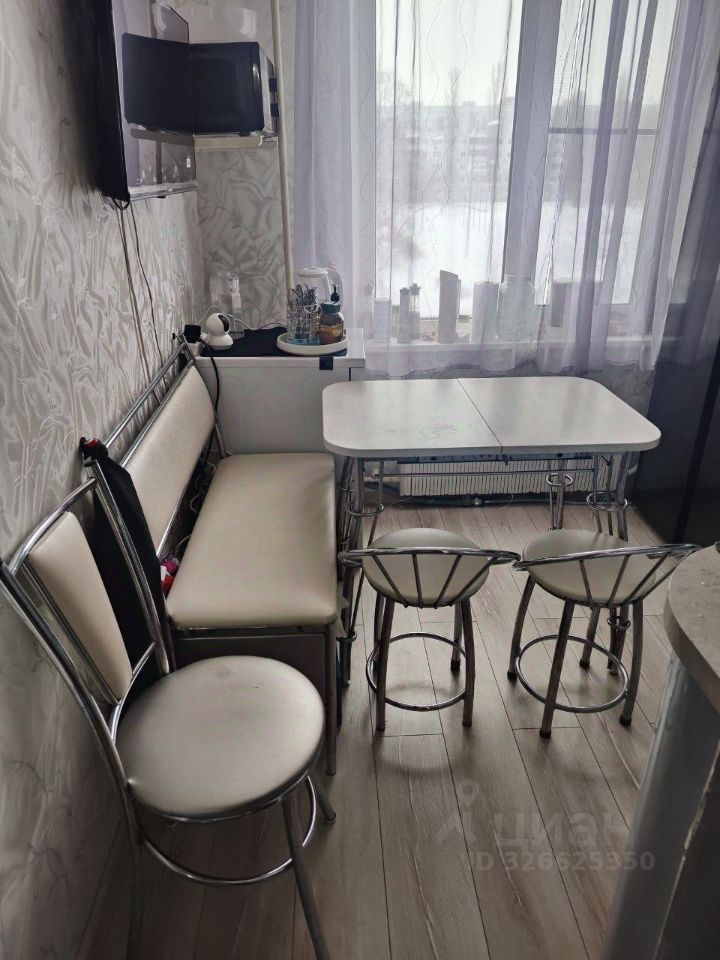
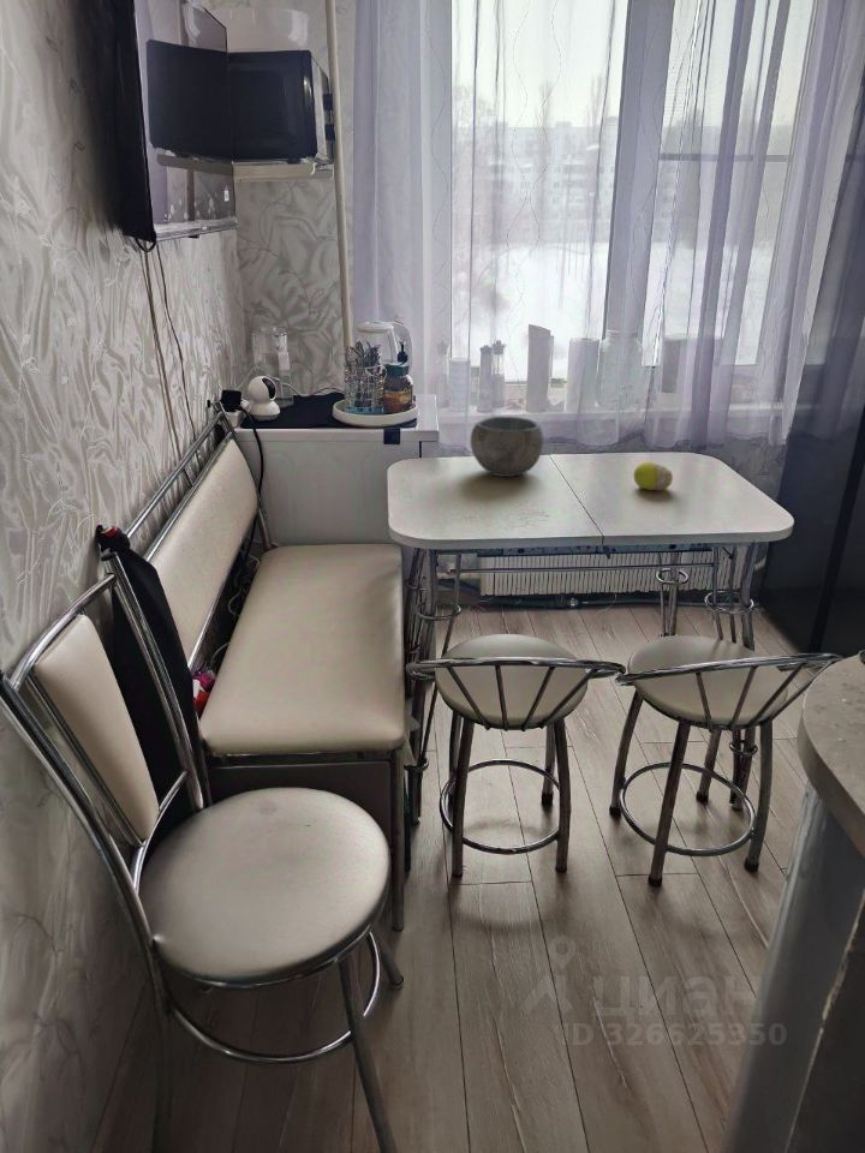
+ fruit [633,461,674,491]
+ bowl [469,416,544,478]
